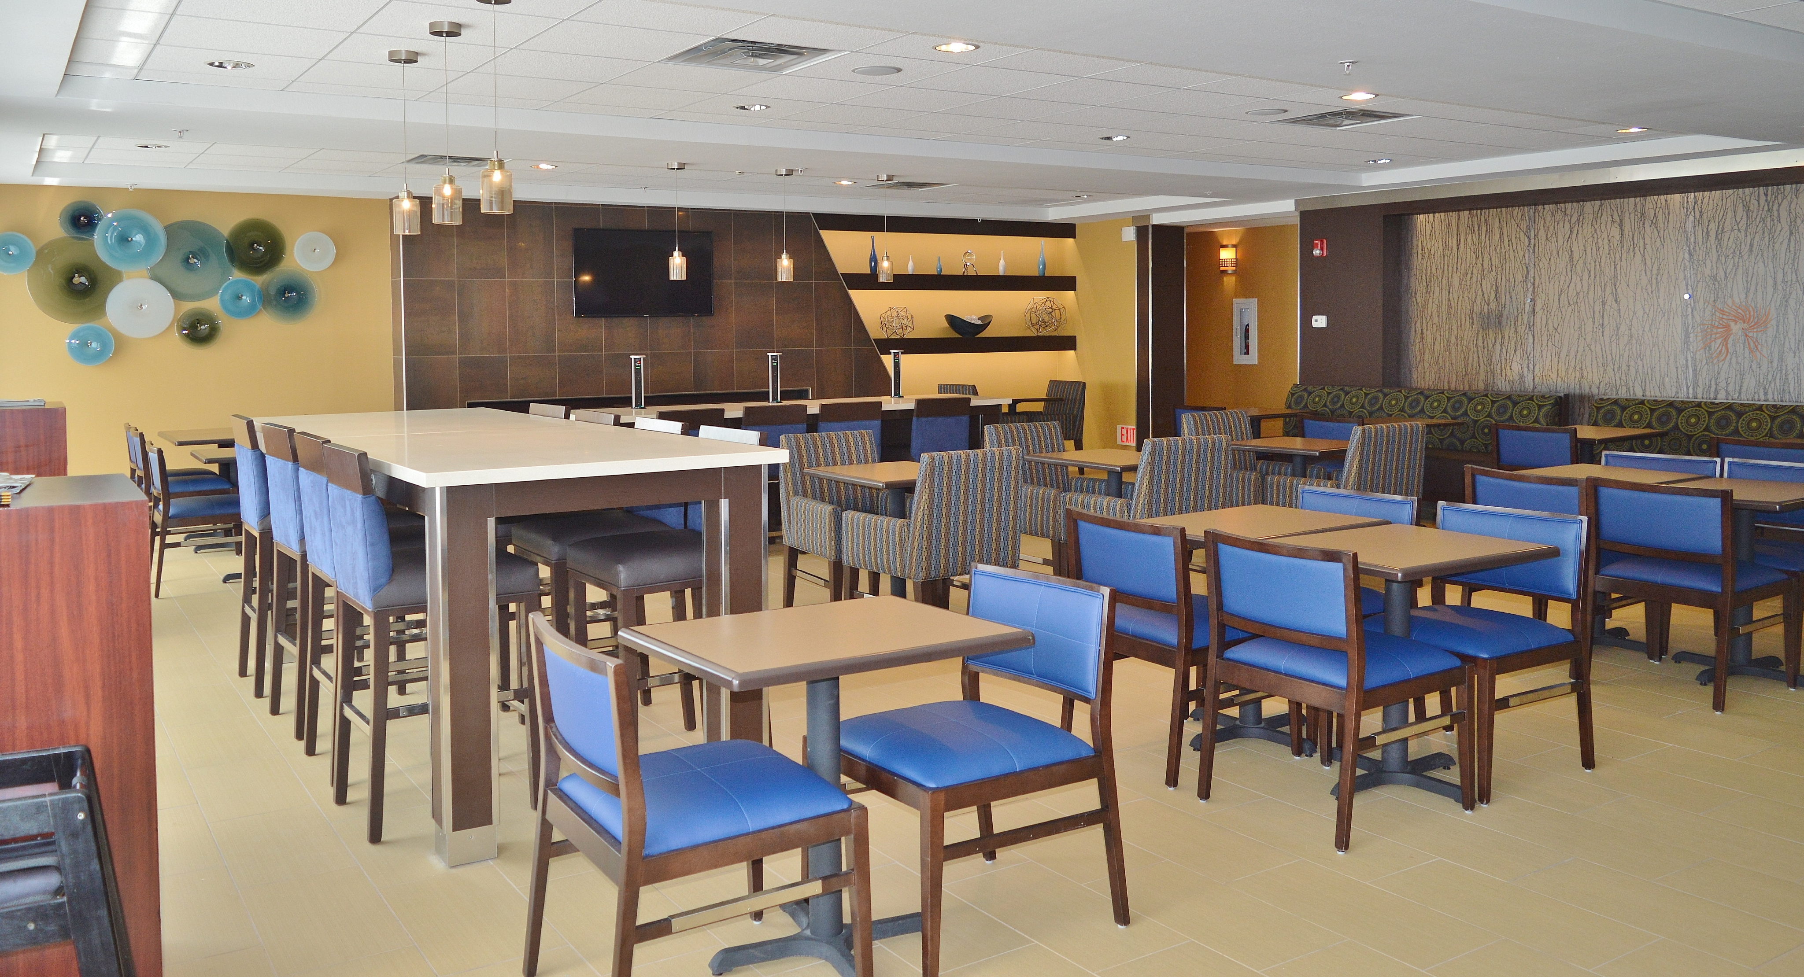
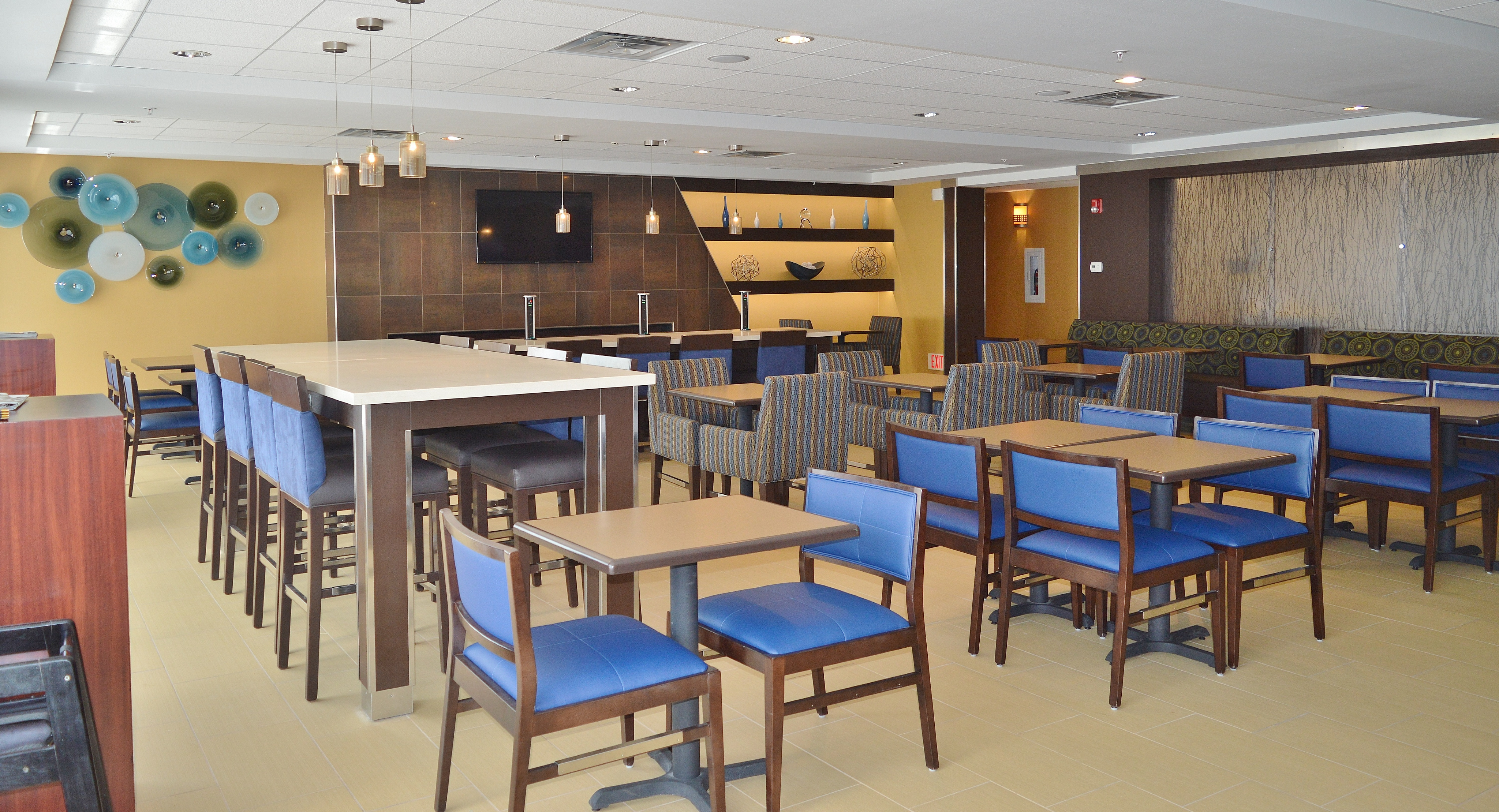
- wall sculpture [1693,292,1774,366]
